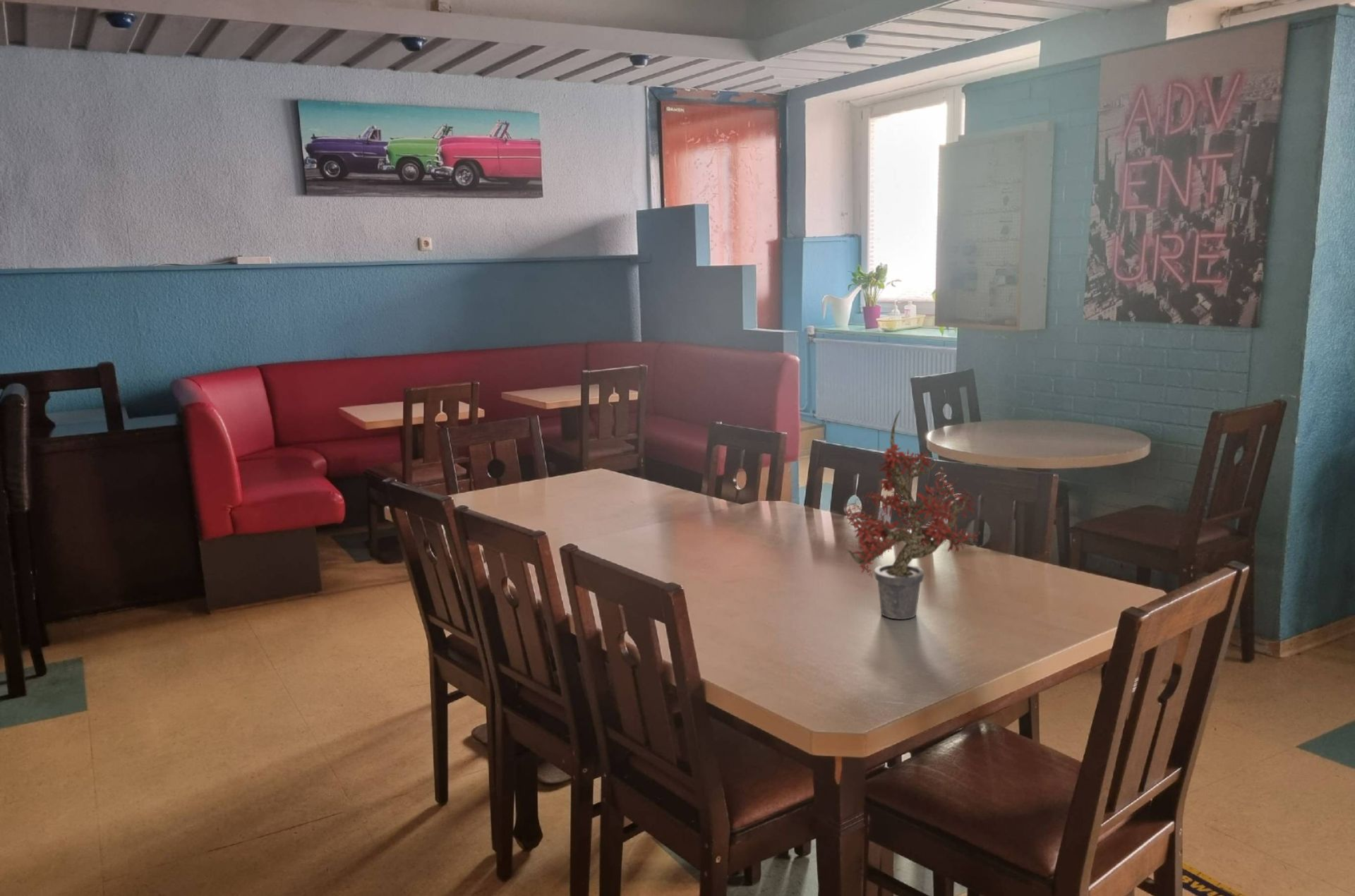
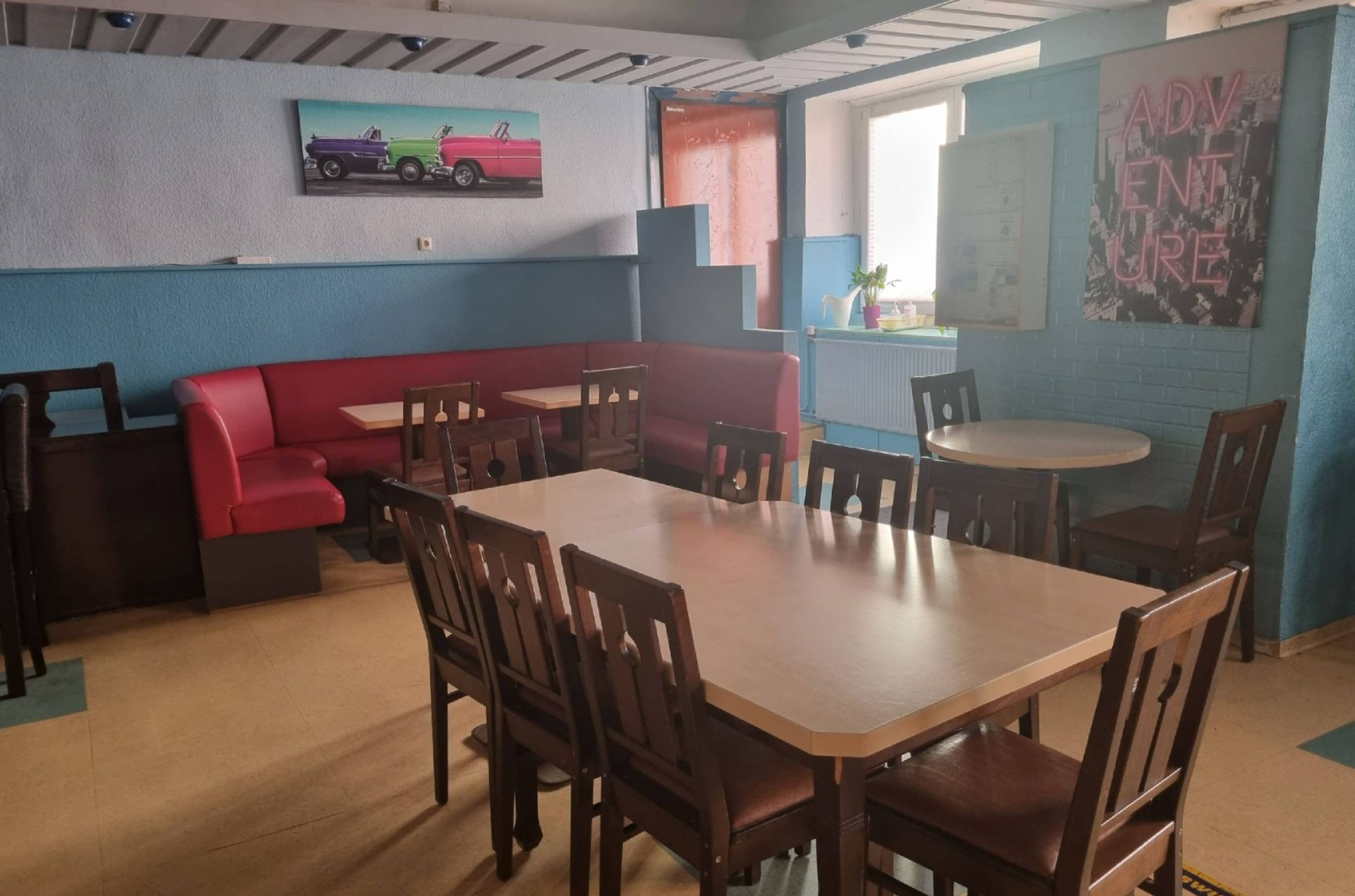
- potted plant [844,409,981,620]
